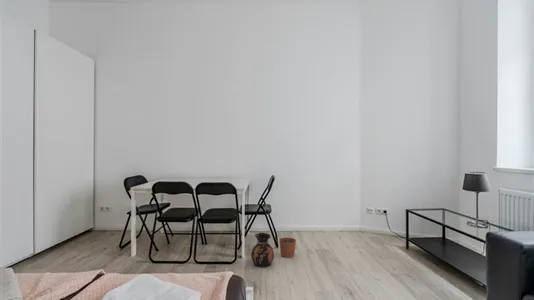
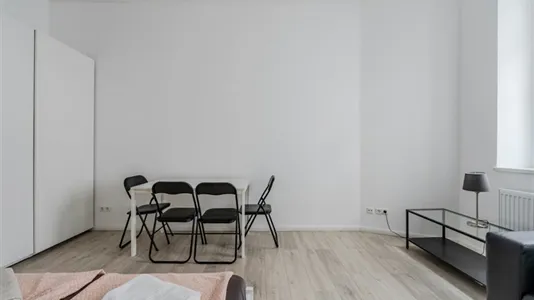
- ceramic jug [250,232,275,268]
- plant pot [279,231,297,259]
